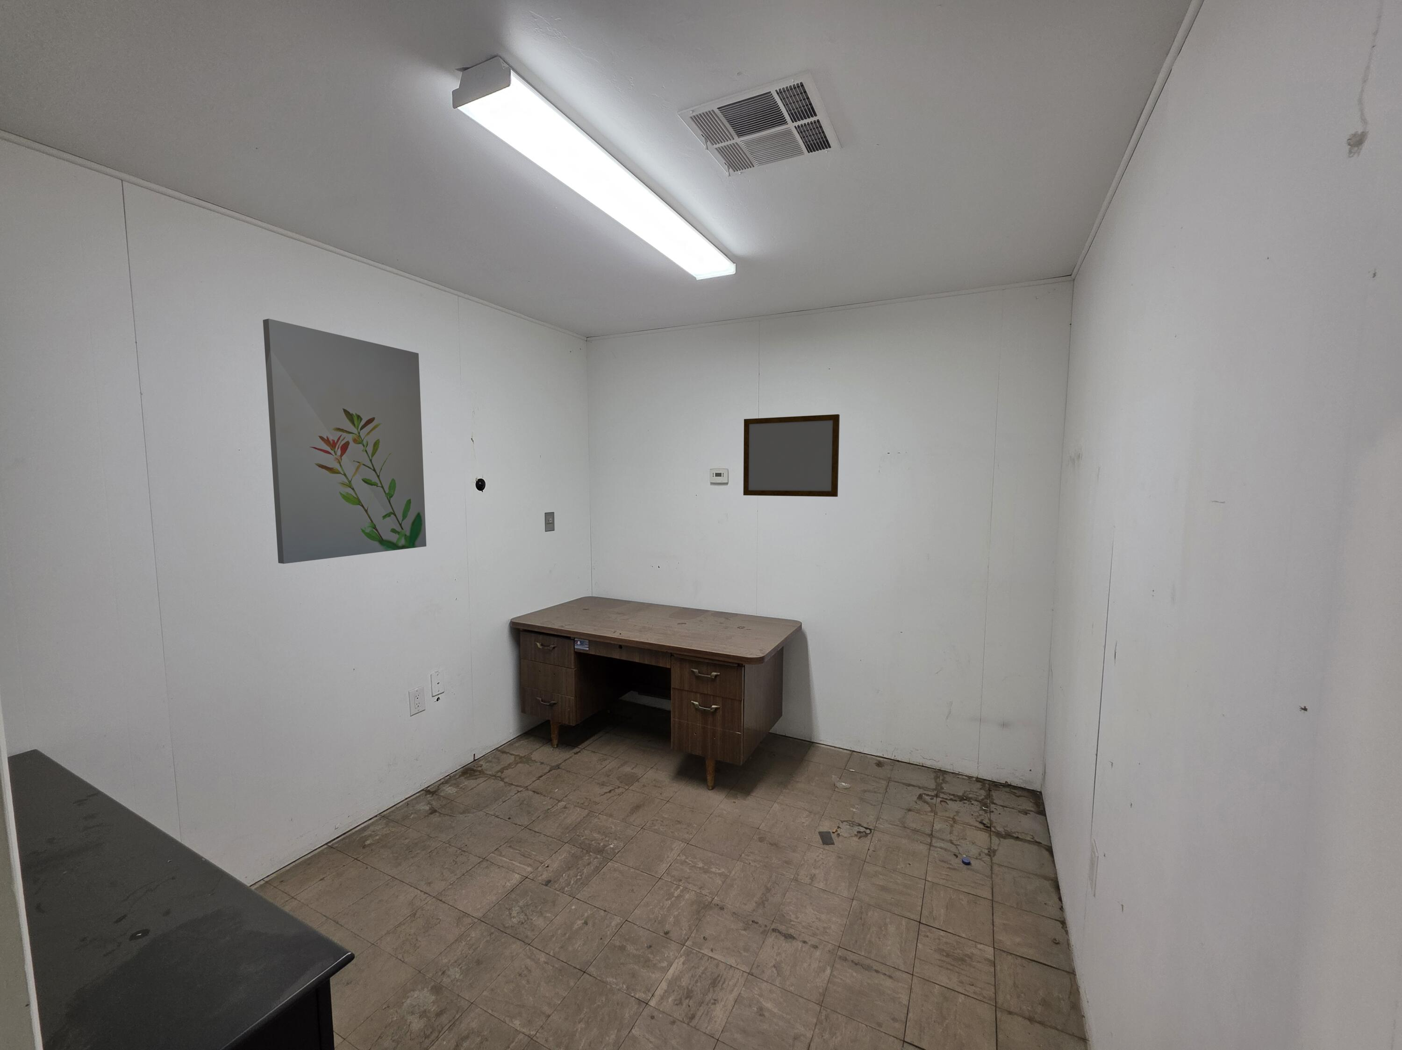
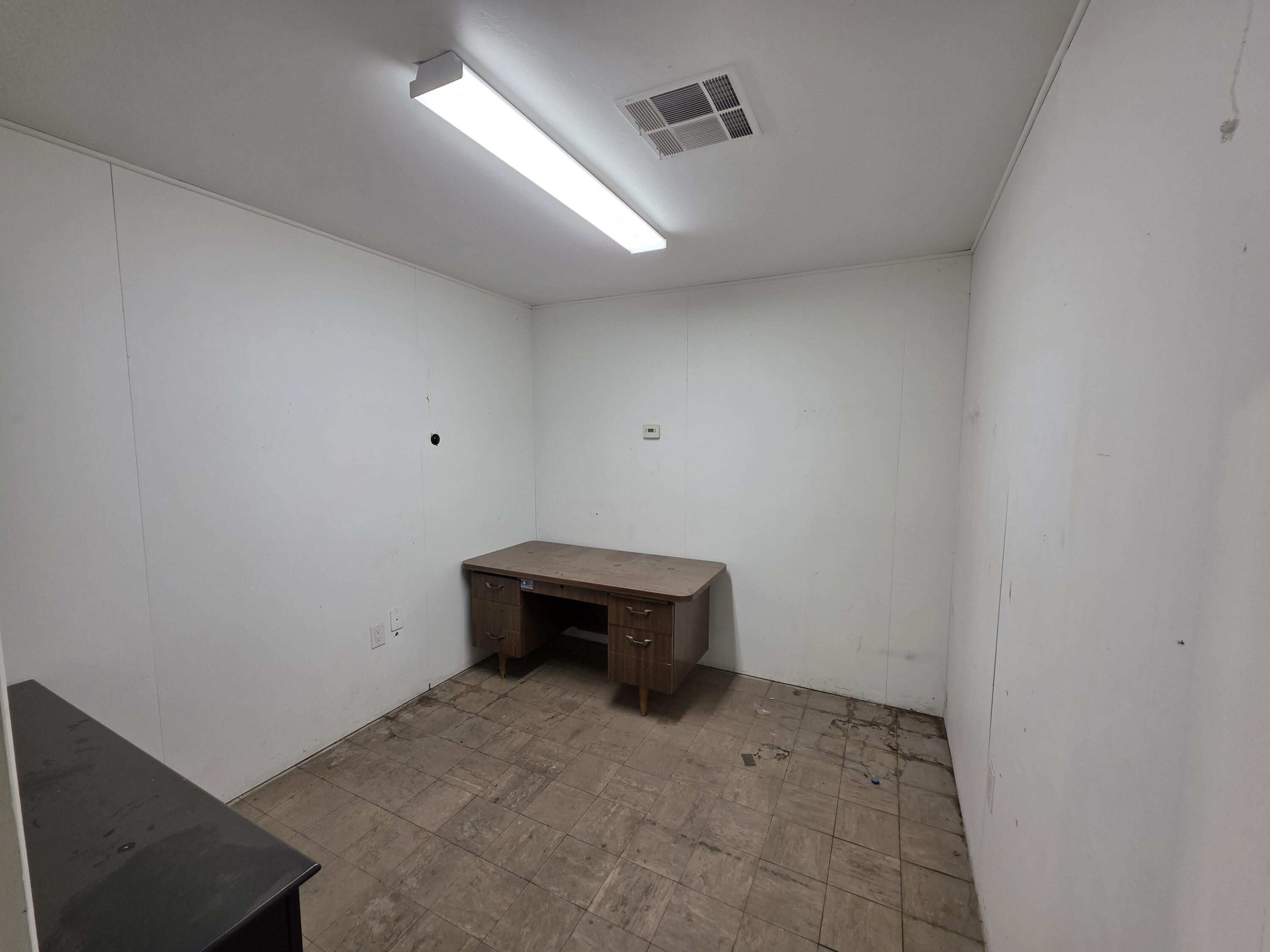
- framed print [544,512,555,532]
- wall art [263,319,427,565]
- writing board [743,414,840,497]
